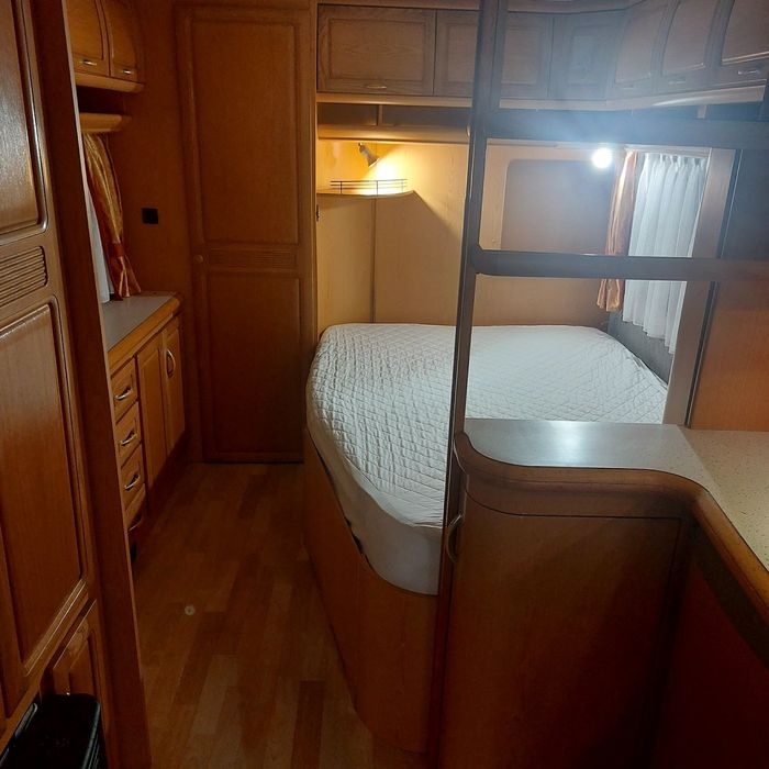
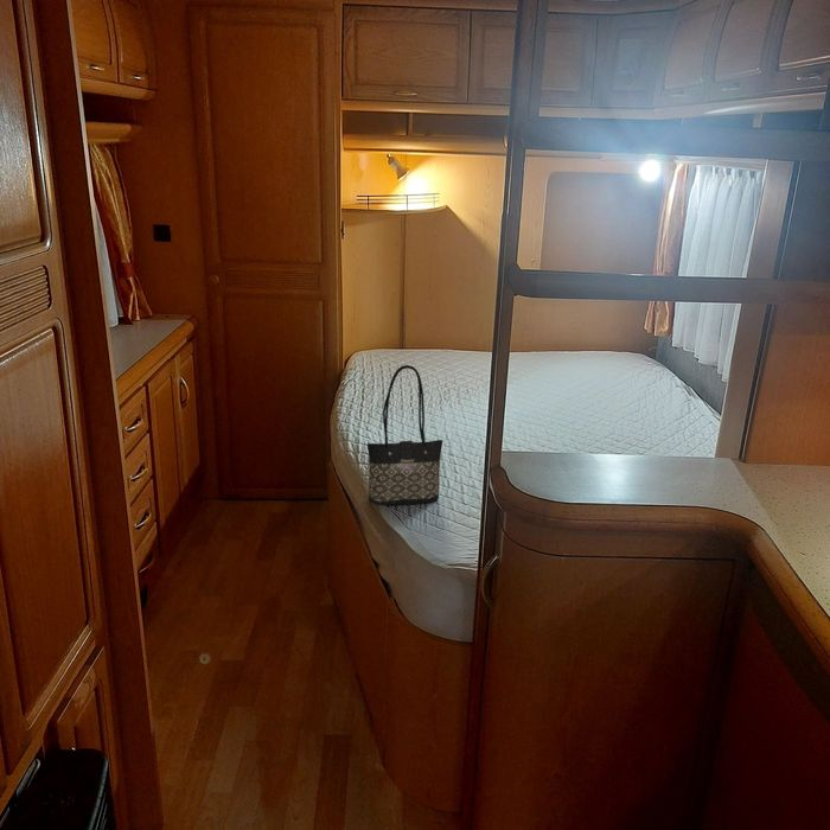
+ tote bag [366,364,443,506]
